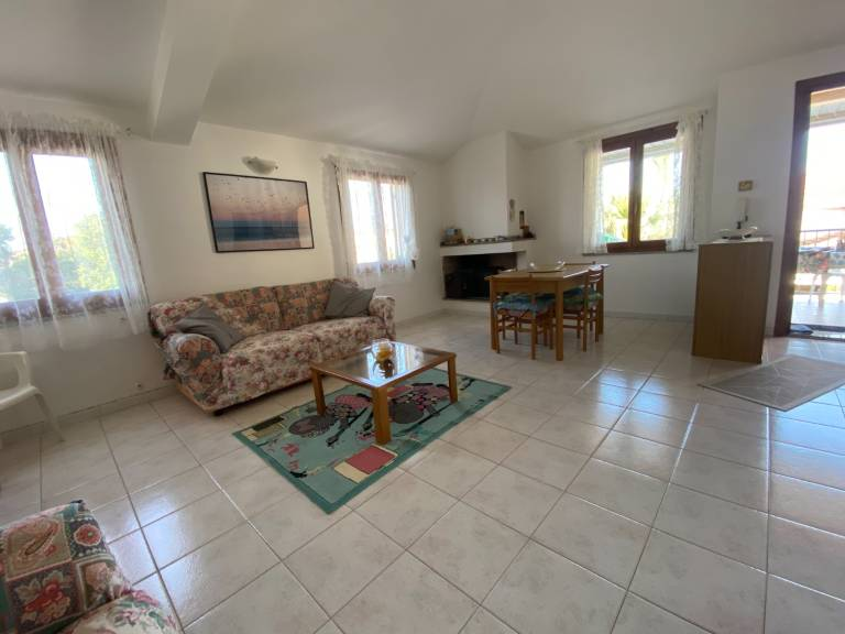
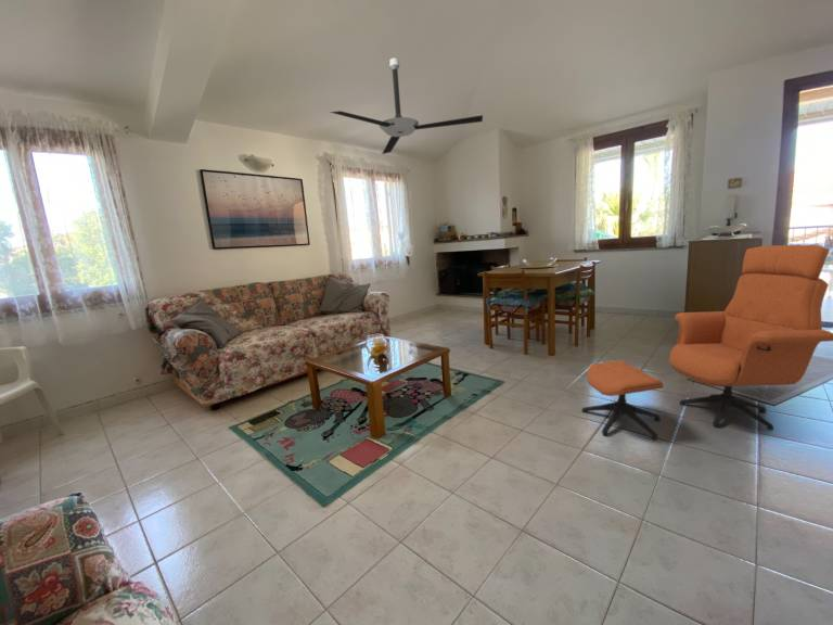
+ ceiling fan [329,58,484,155]
+ armchair [581,244,833,441]
